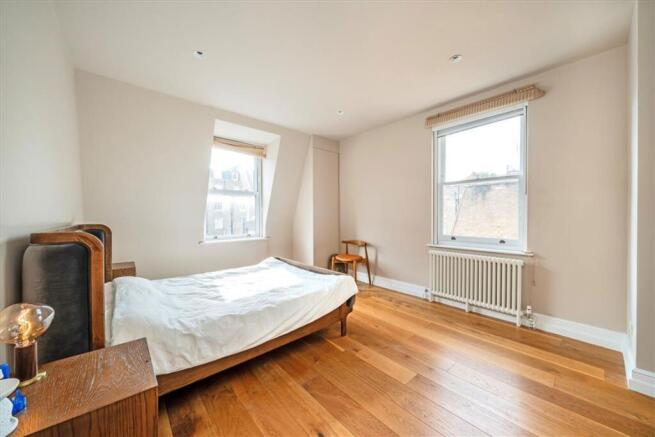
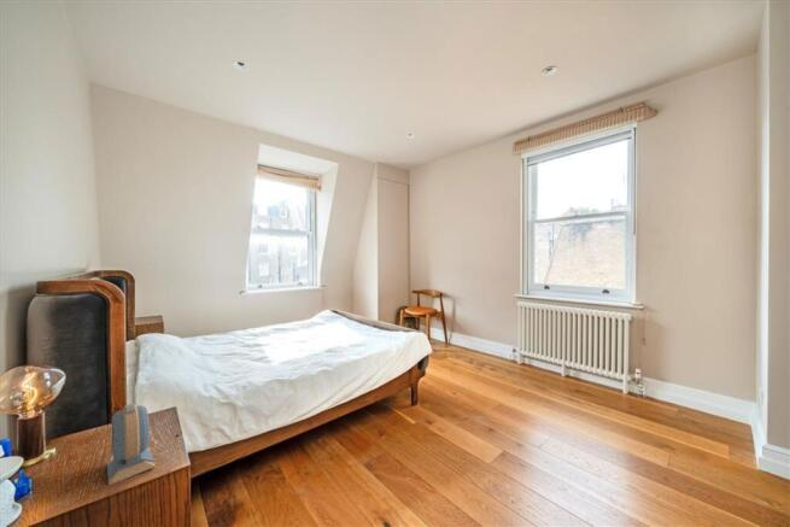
+ alarm clock [106,403,157,486]
